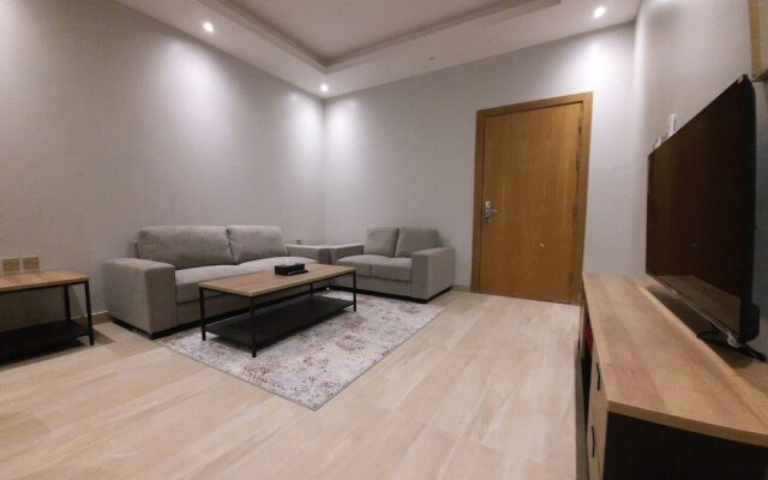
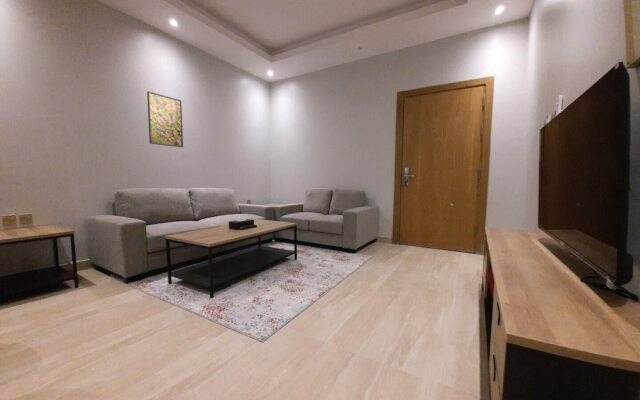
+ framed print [146,90,184,148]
